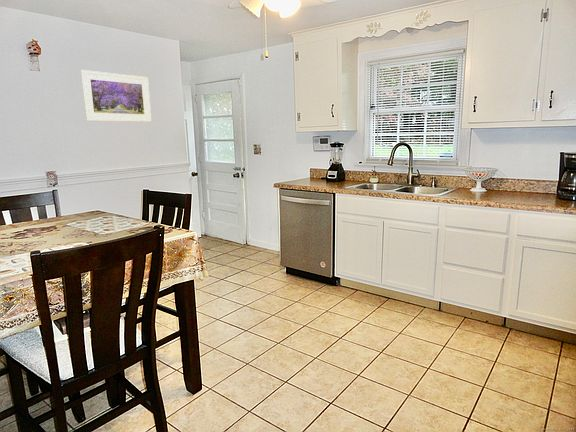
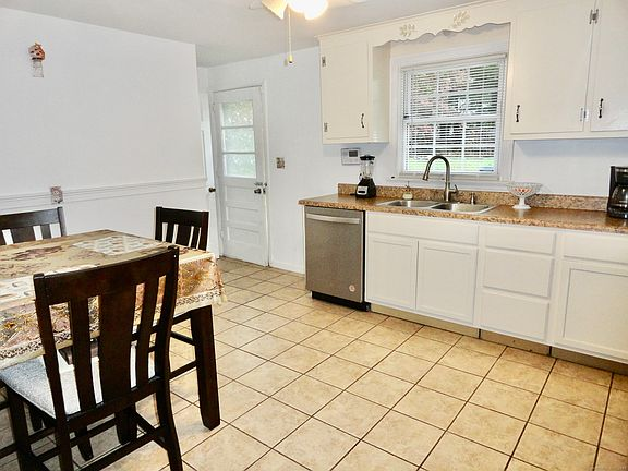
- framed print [79,69,152,123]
